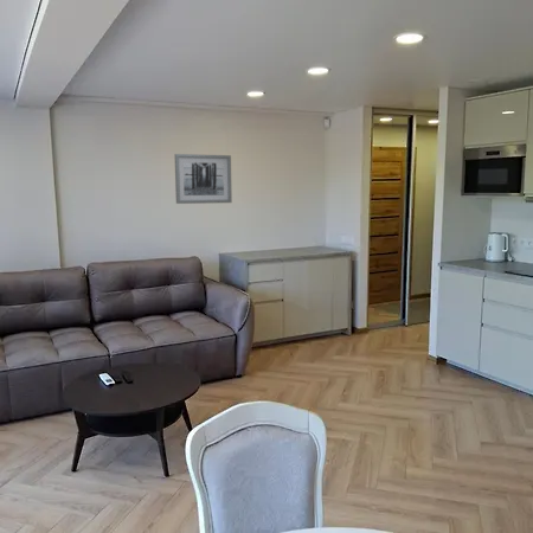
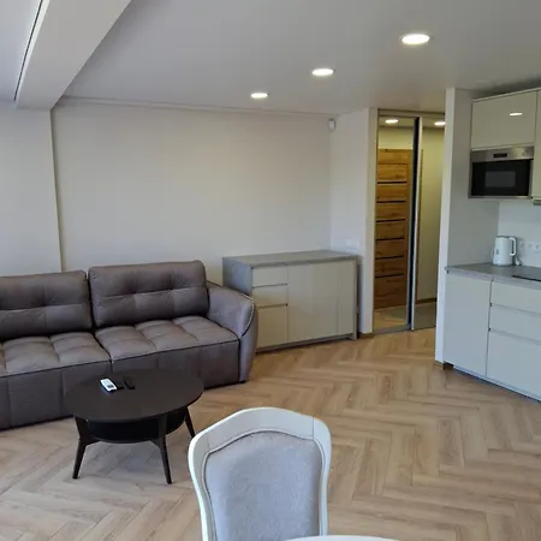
- wall art [174,153,233,205]
